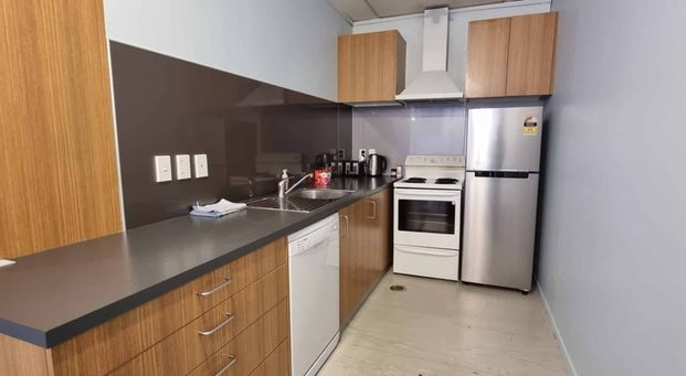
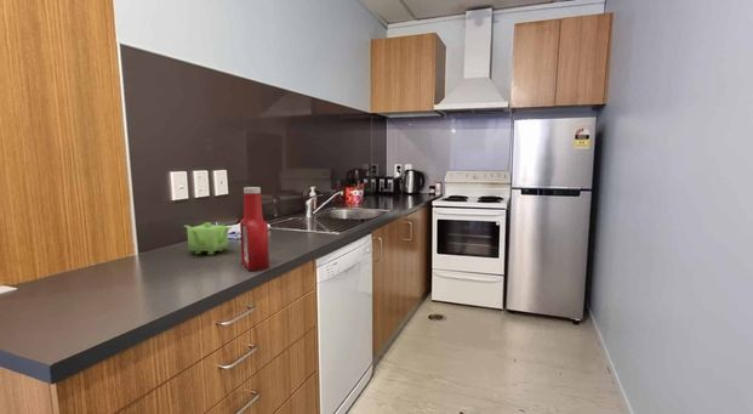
+ soap bottle [239,186,270,272]
+ teapot [183,221,233,256]
